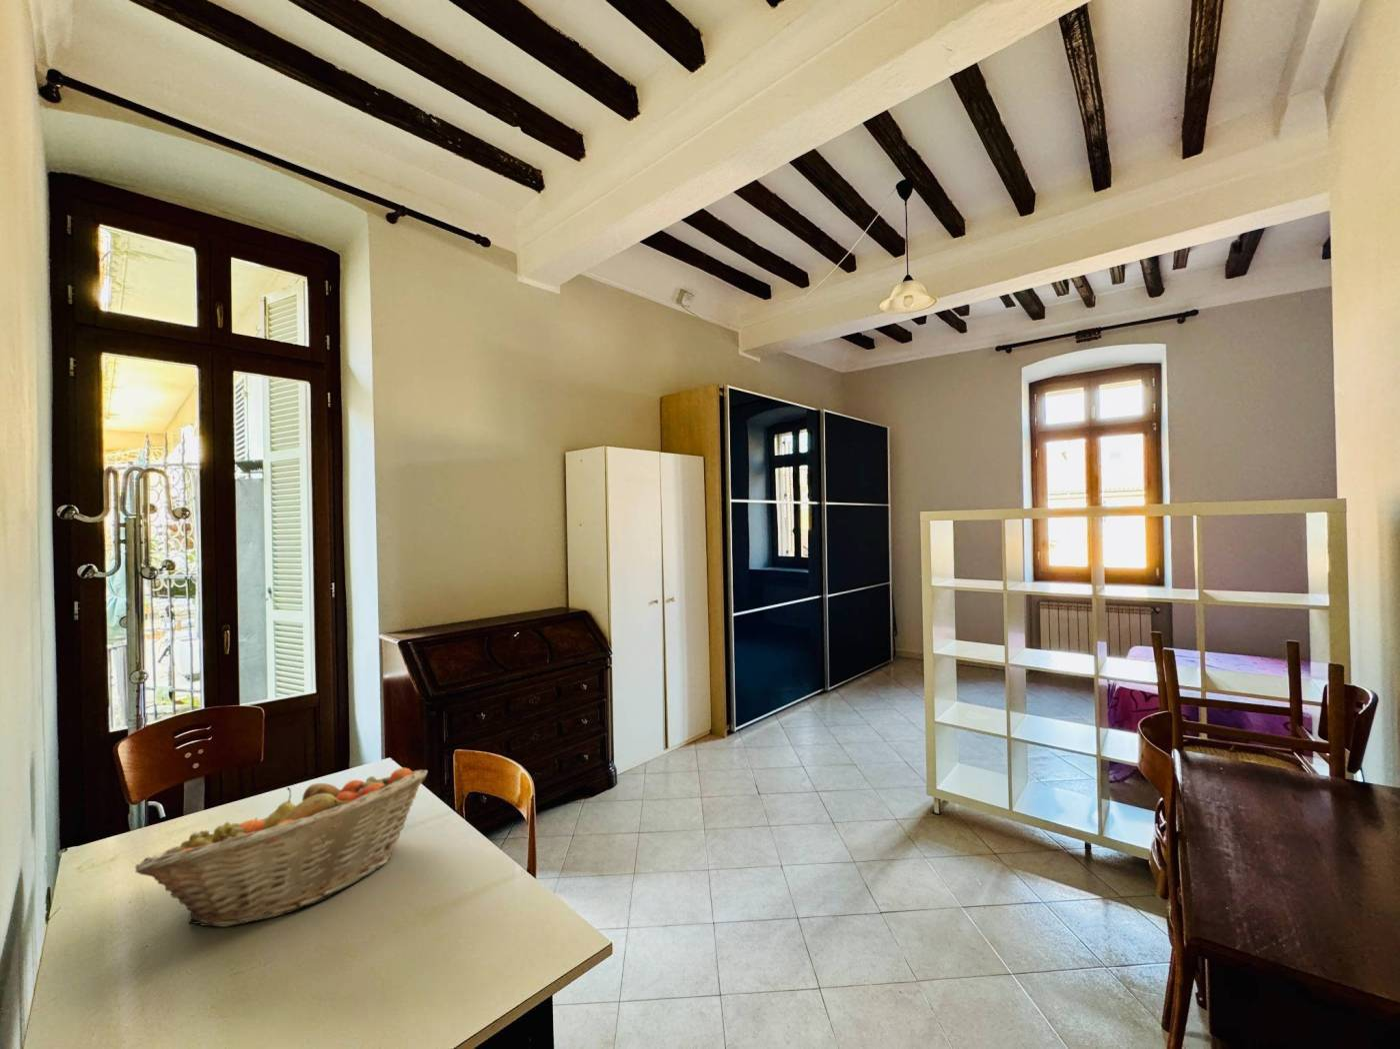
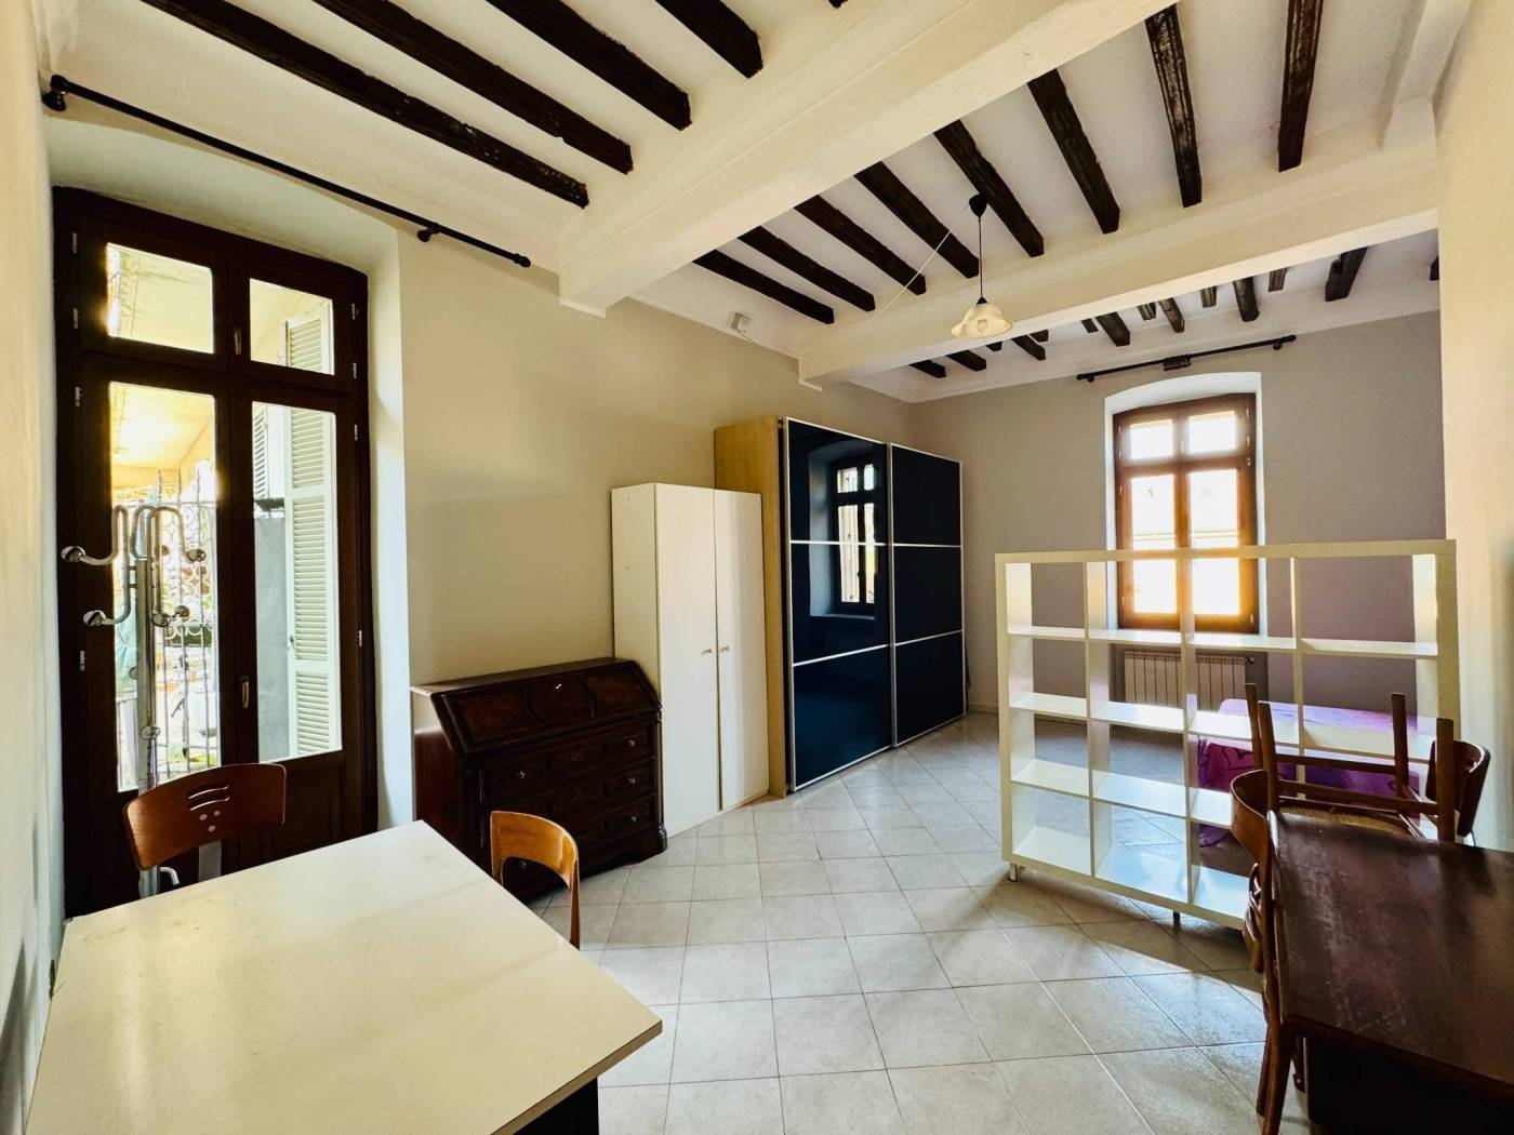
- fruit basket [134,767,428,928]
